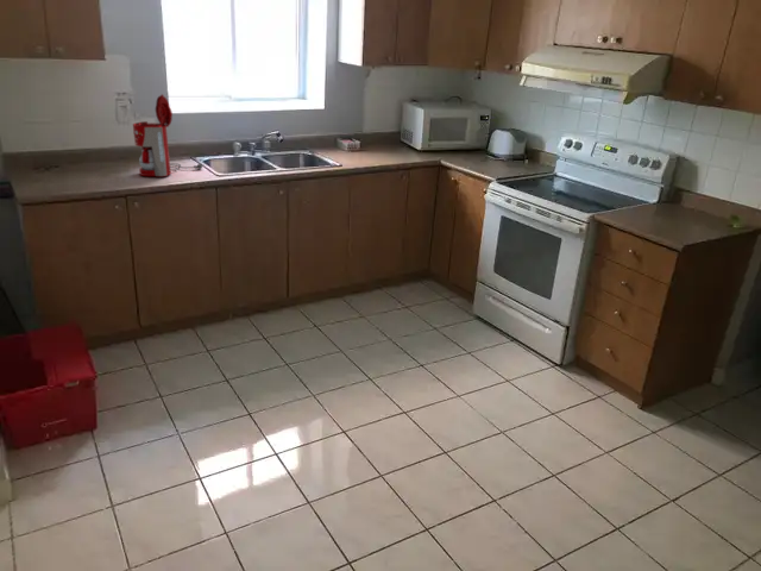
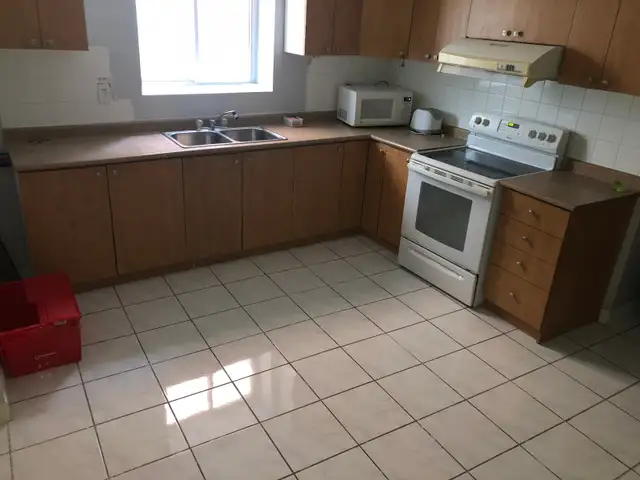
- coffee maker [132,93,203,177]
